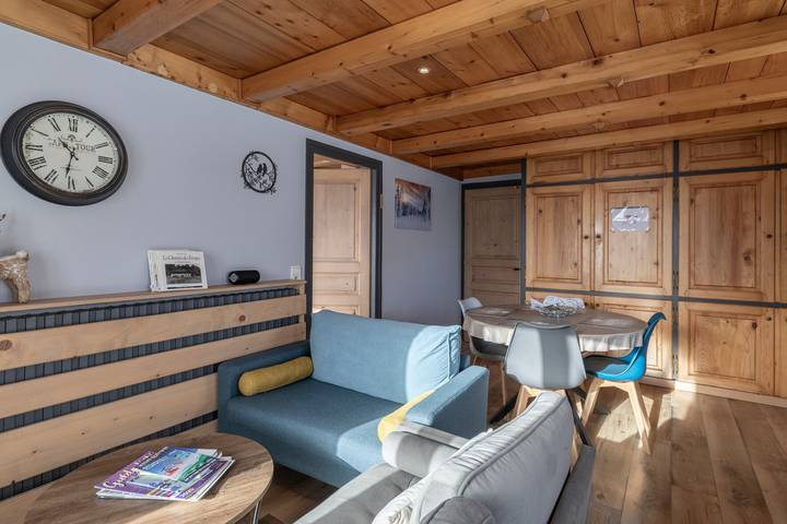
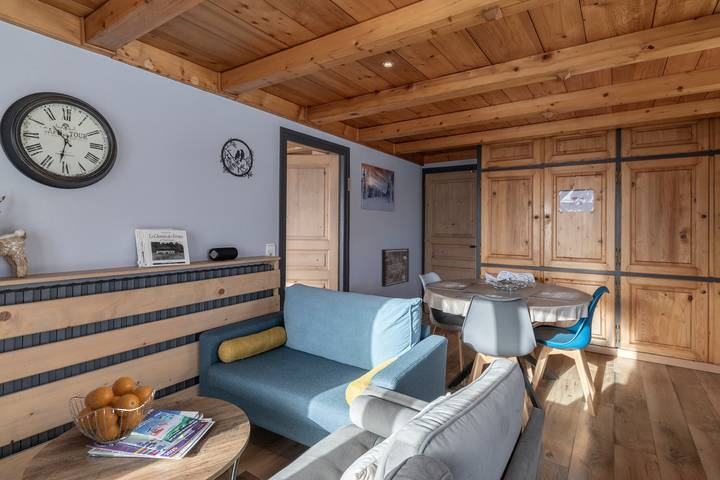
+ fruit basket [68,376,157,445]
+ wall art [381,247,410,288]
